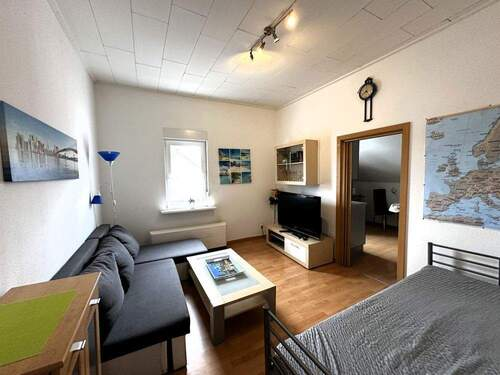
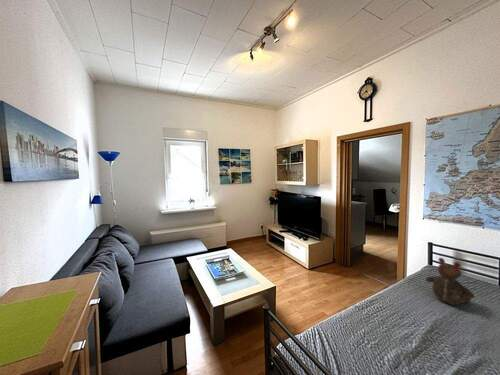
+ teddy bear [425,257,476,306]
